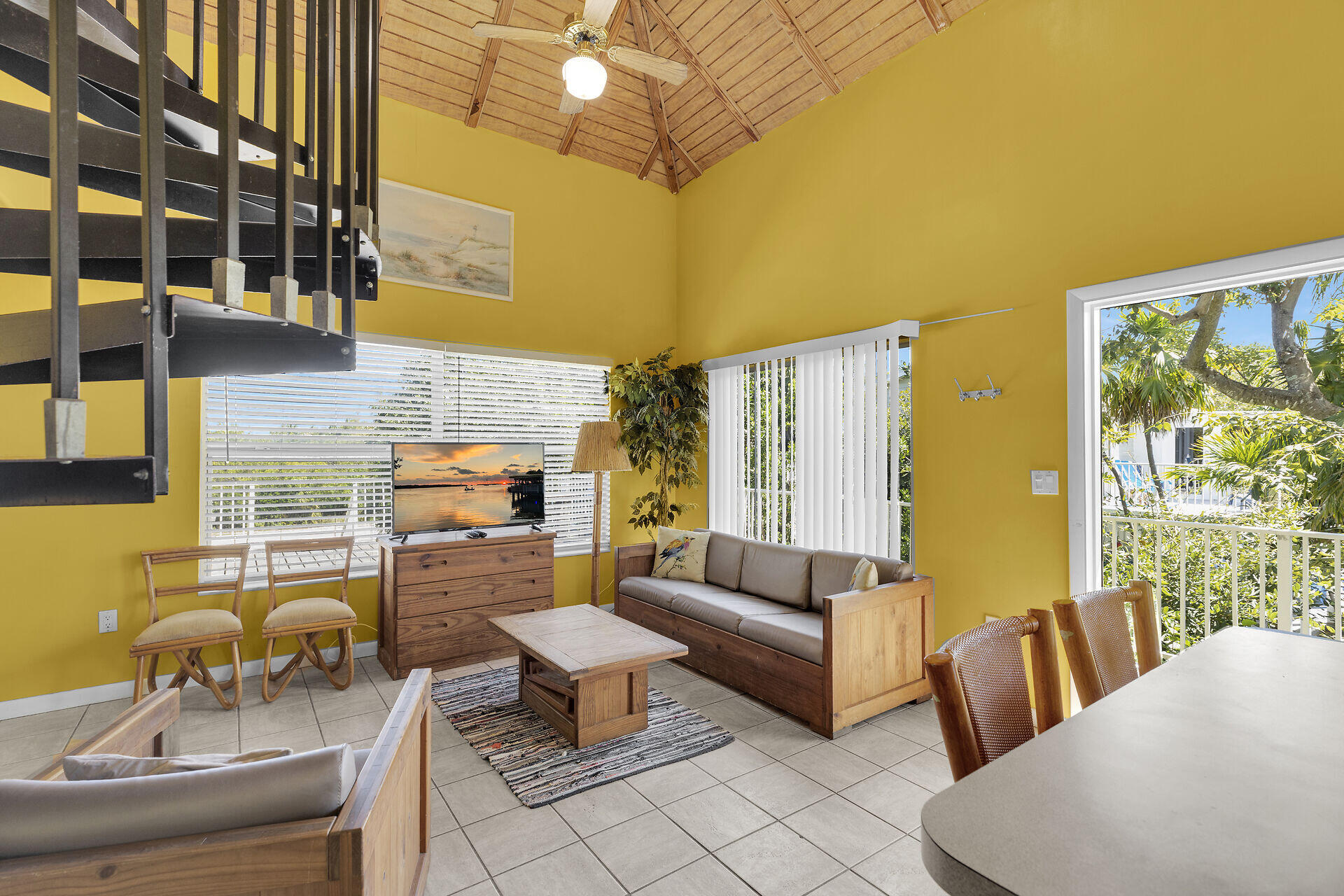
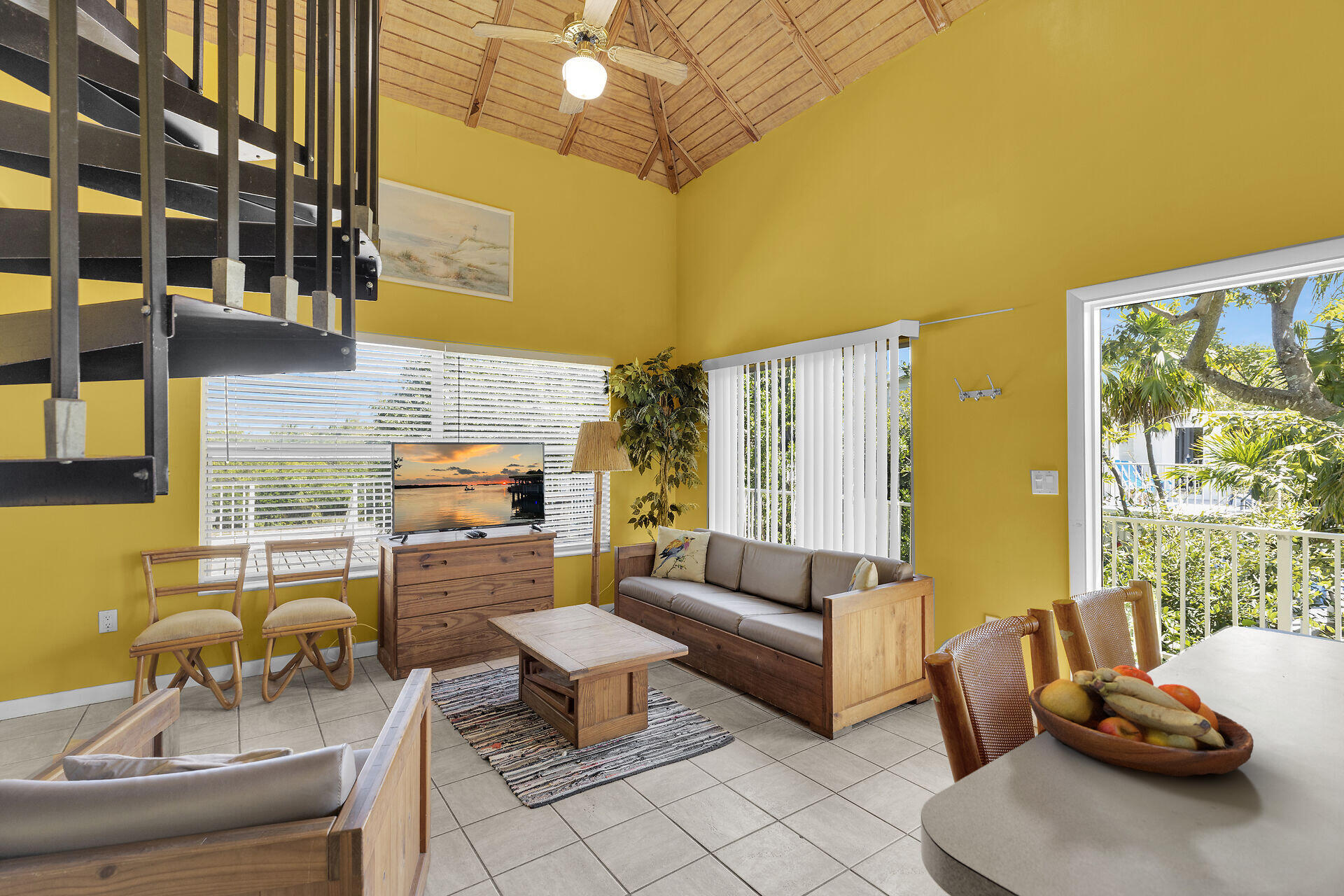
+ fruit bowl [1028,664,1254,777]
